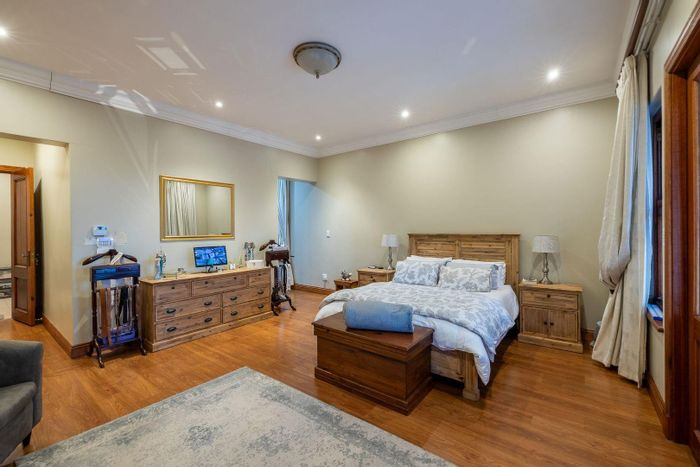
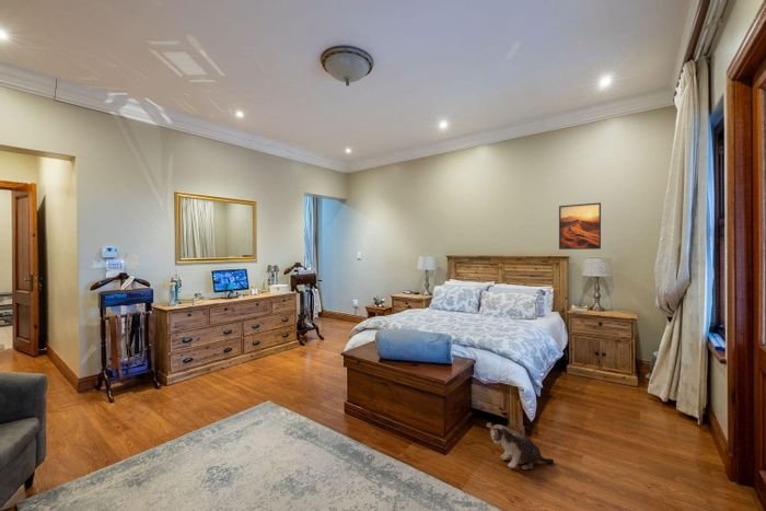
+ plush toy [485,421,555,471]
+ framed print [558,201,602,251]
